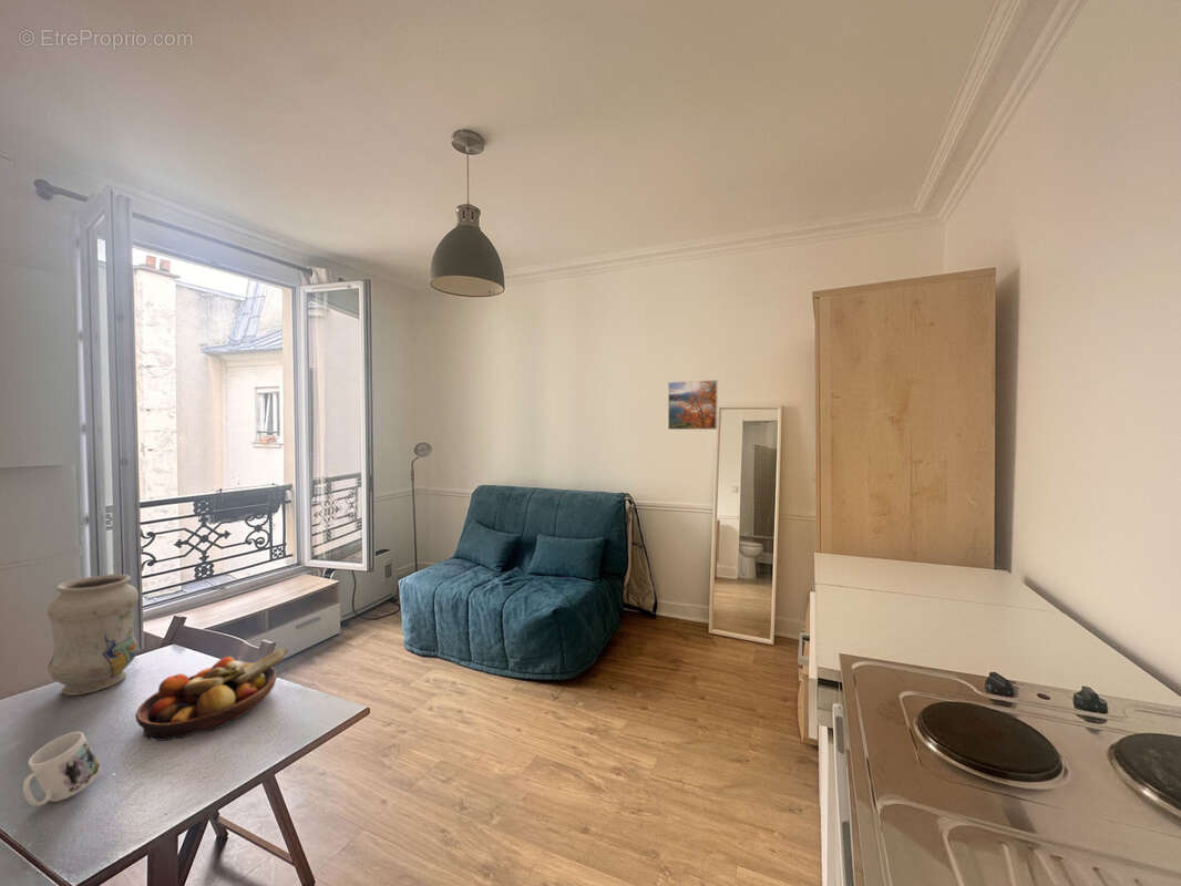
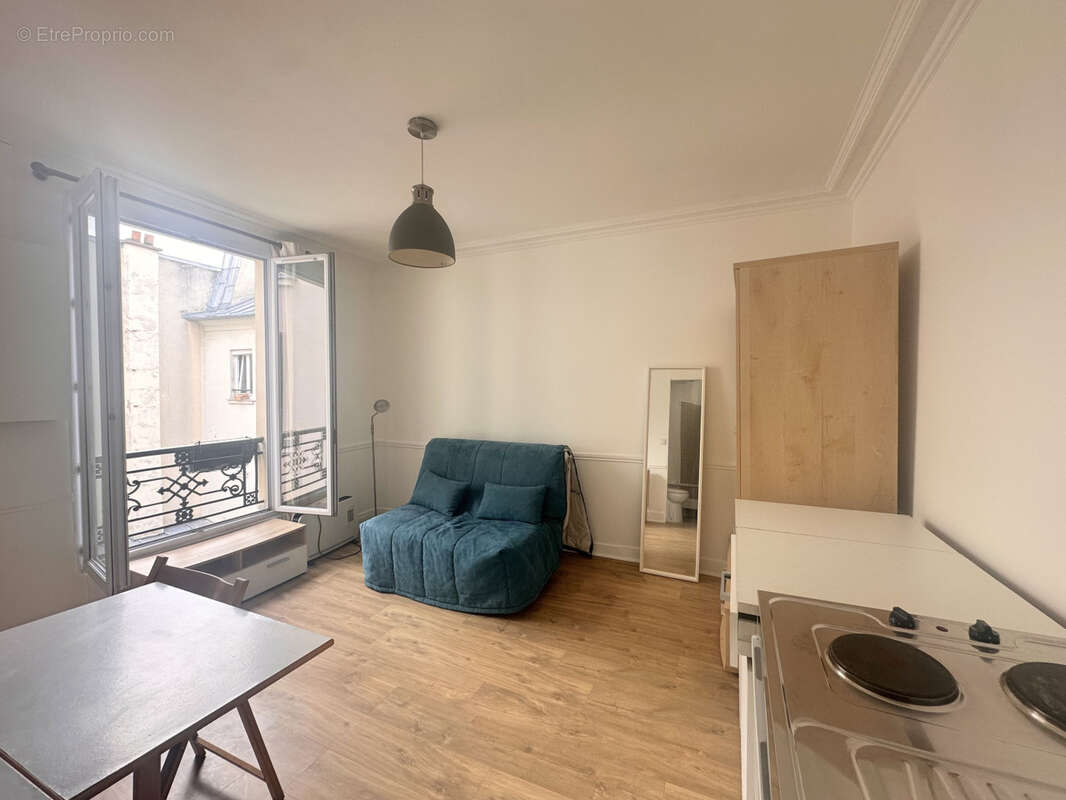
- vase [47,573,140,697]
- fruit bowl [134,648,288,742]
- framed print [667,379,719,431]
- mug [22,731,102,807]
